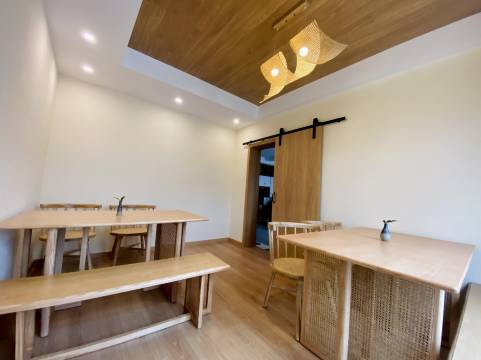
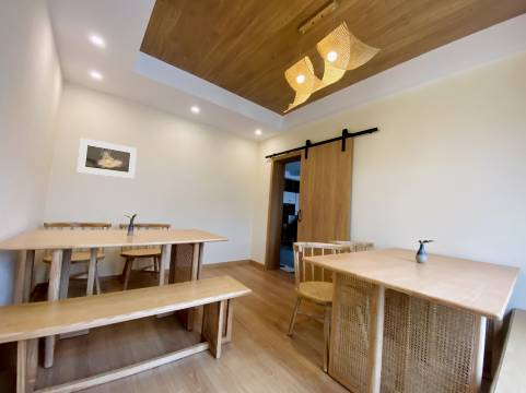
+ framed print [77,138,138,179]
